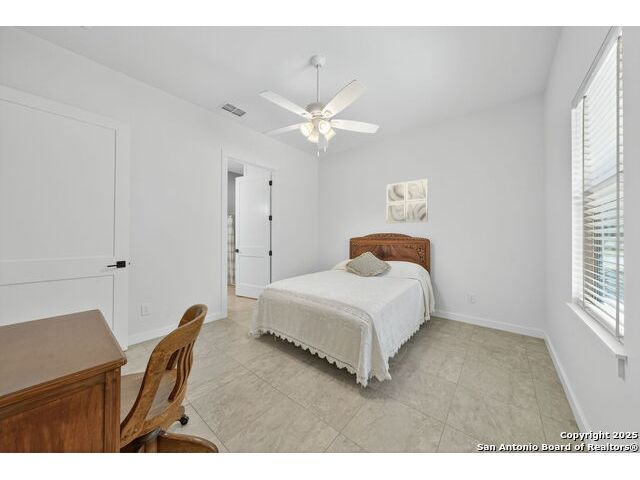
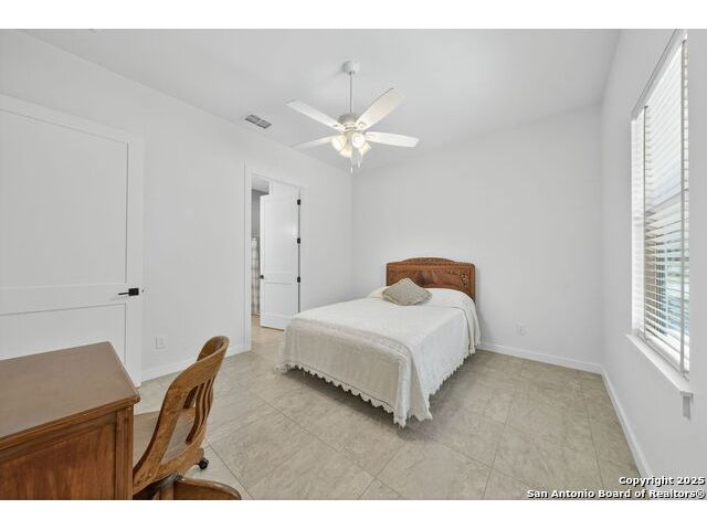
- wall art [386,178,429,224]
